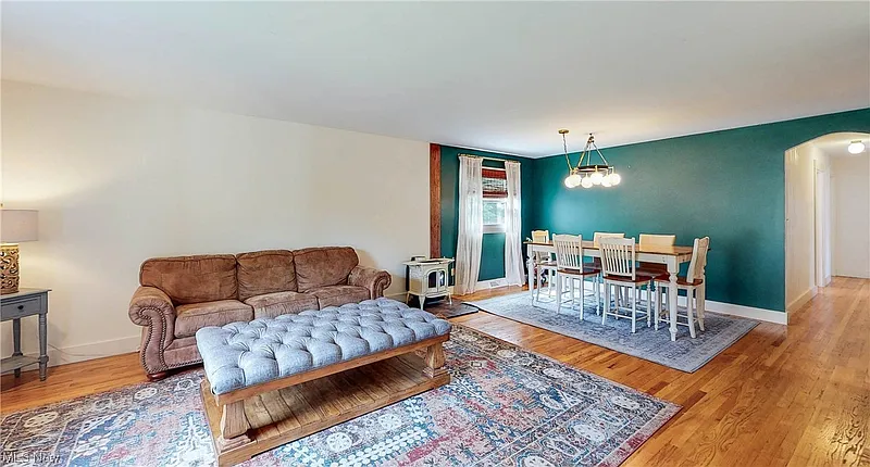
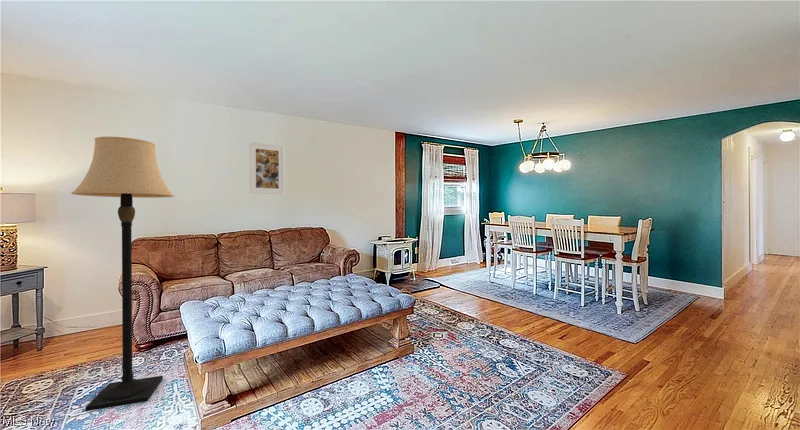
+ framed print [249,141,285,195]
+ lamp [70,136,175,412]
